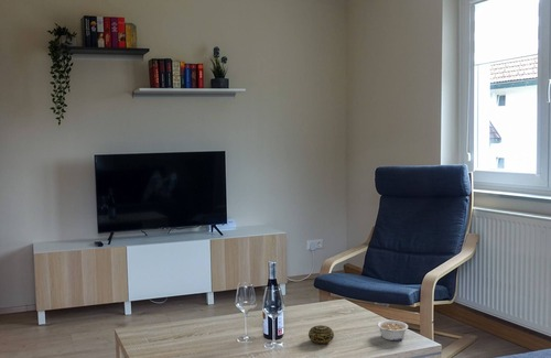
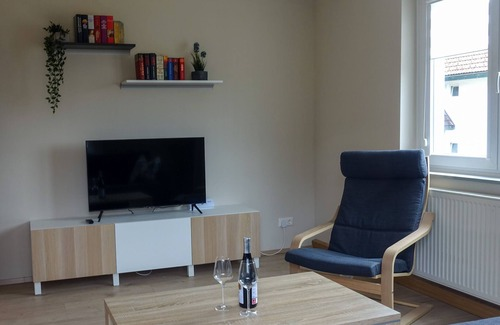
- decorative ball [307,324,335,345]
- legume [376,319,409,341]
